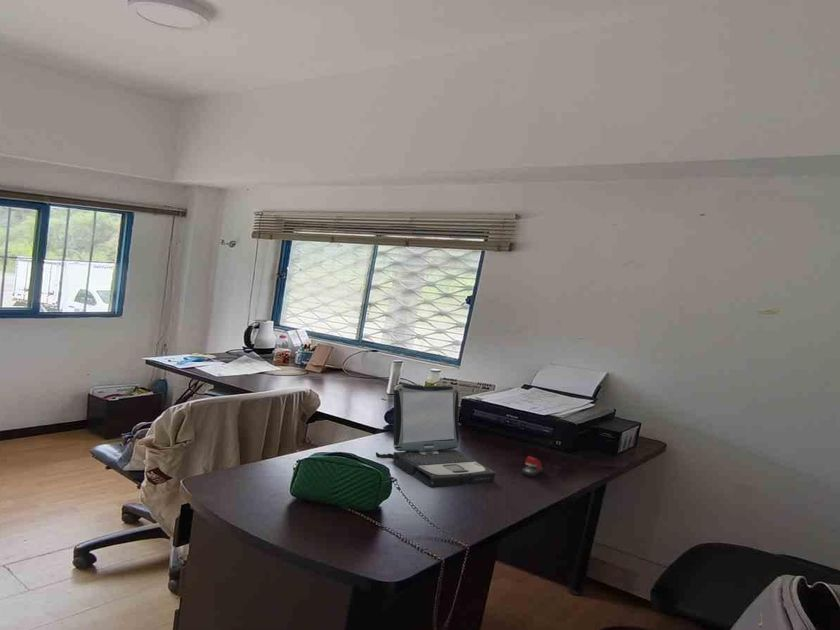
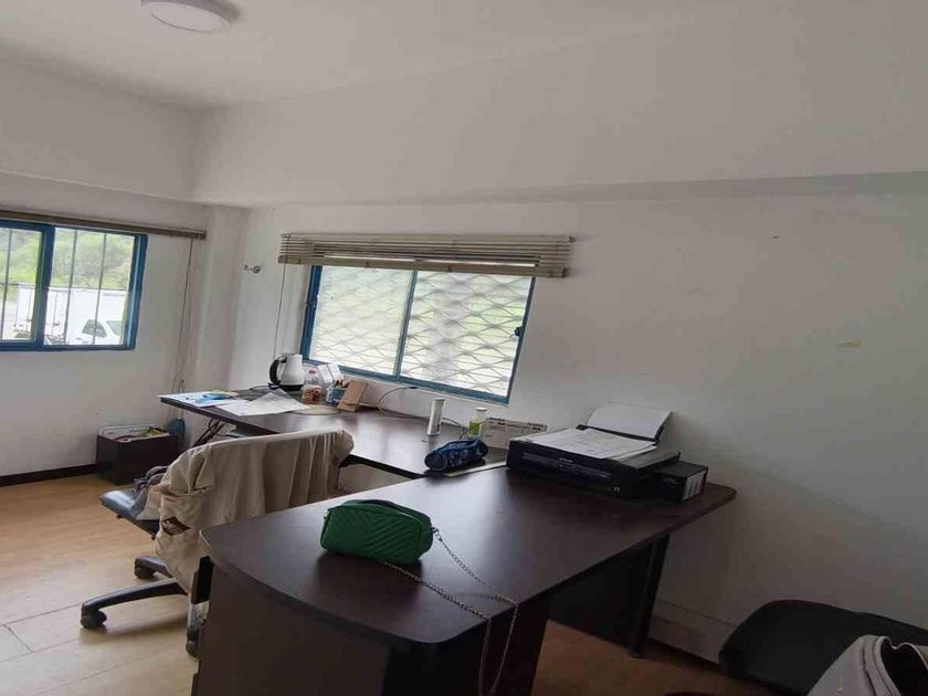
- stapler [521,455,544,477]
- laptop [375,384,497,488]
